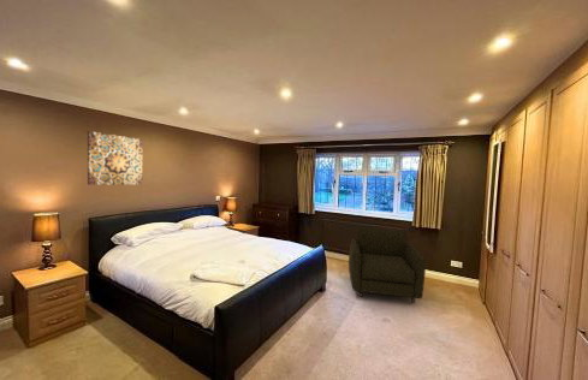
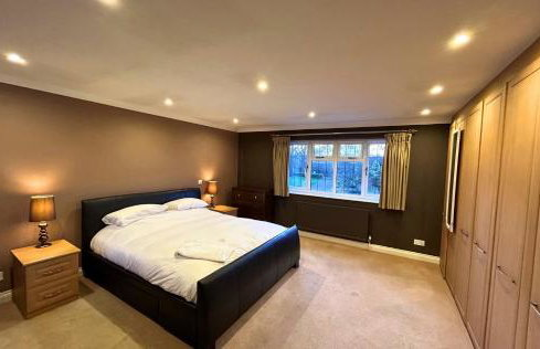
- armchair [348,226,427,304]
- wall art [87,130,144,186]
